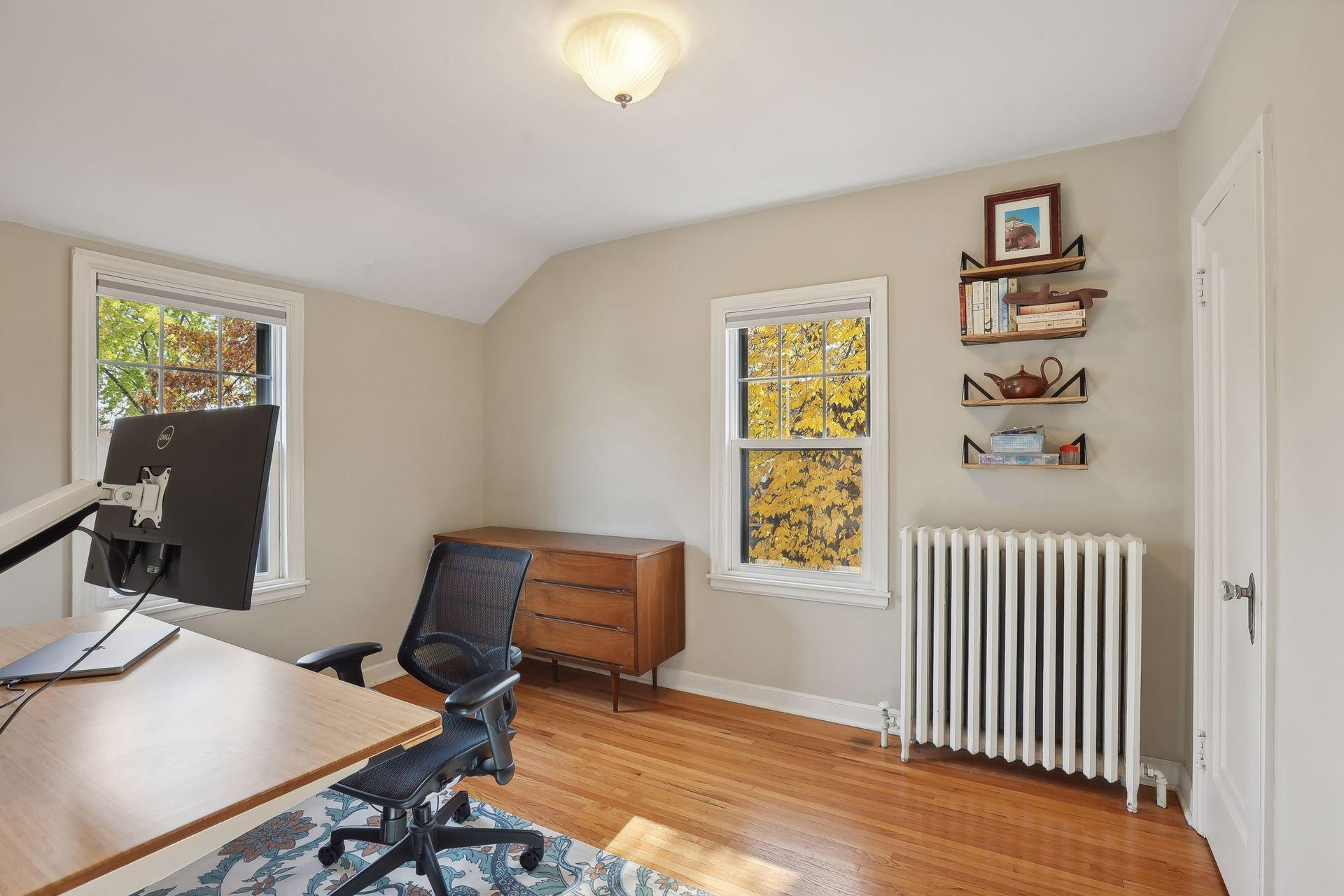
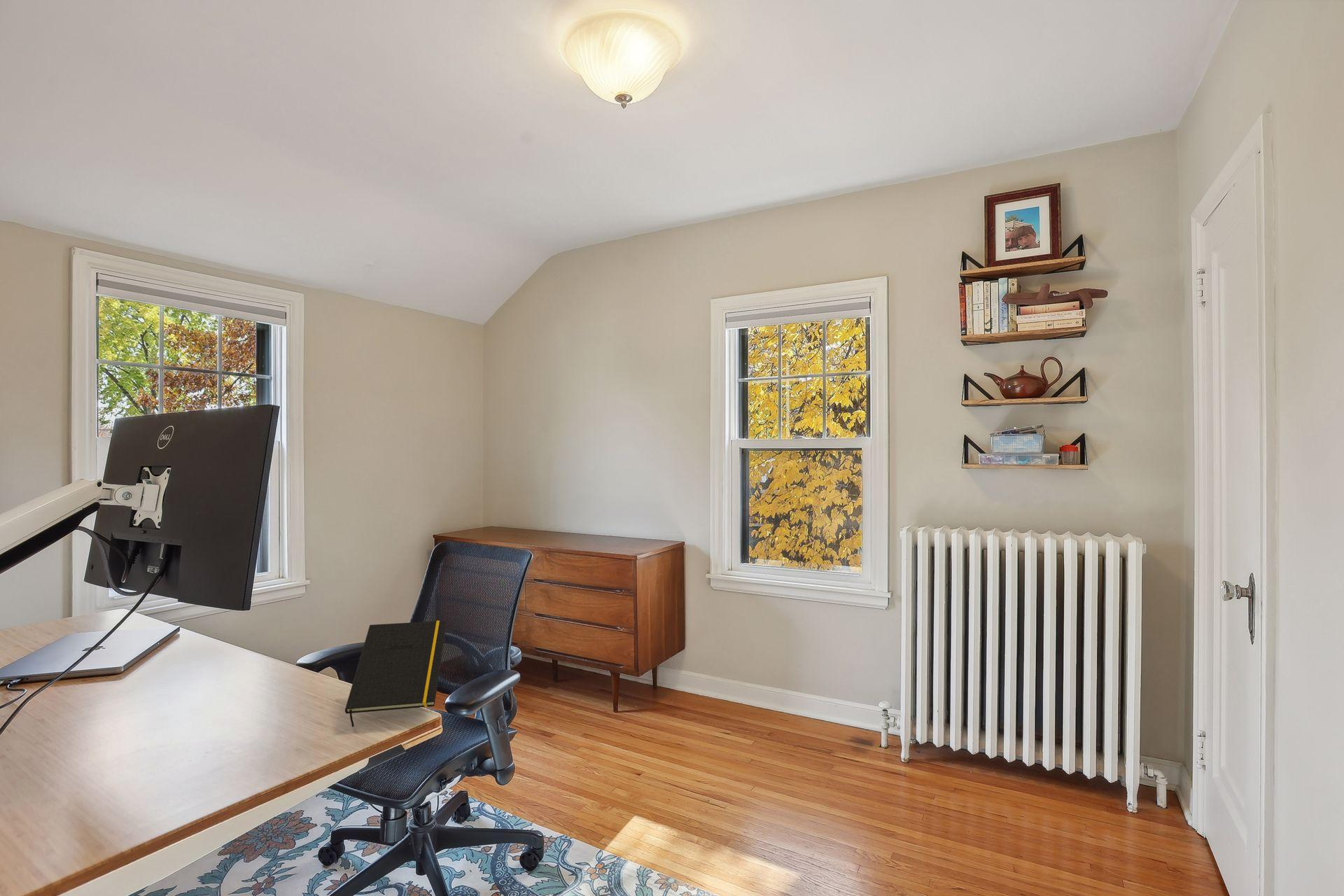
+ notepad [344,620,447,727]
